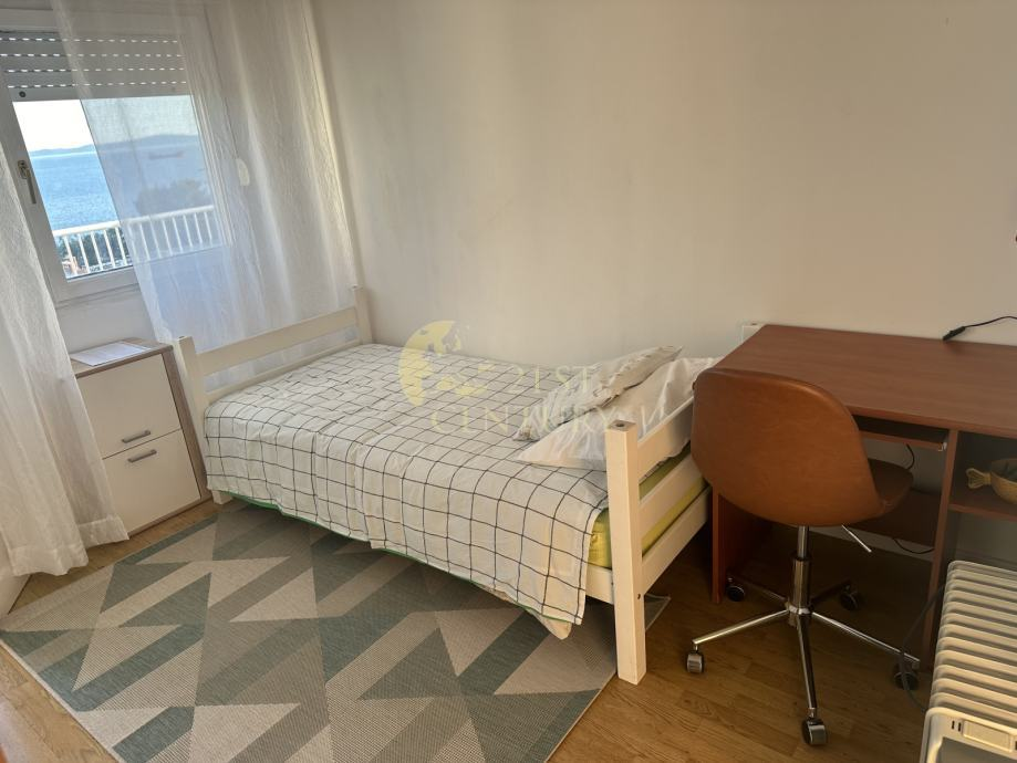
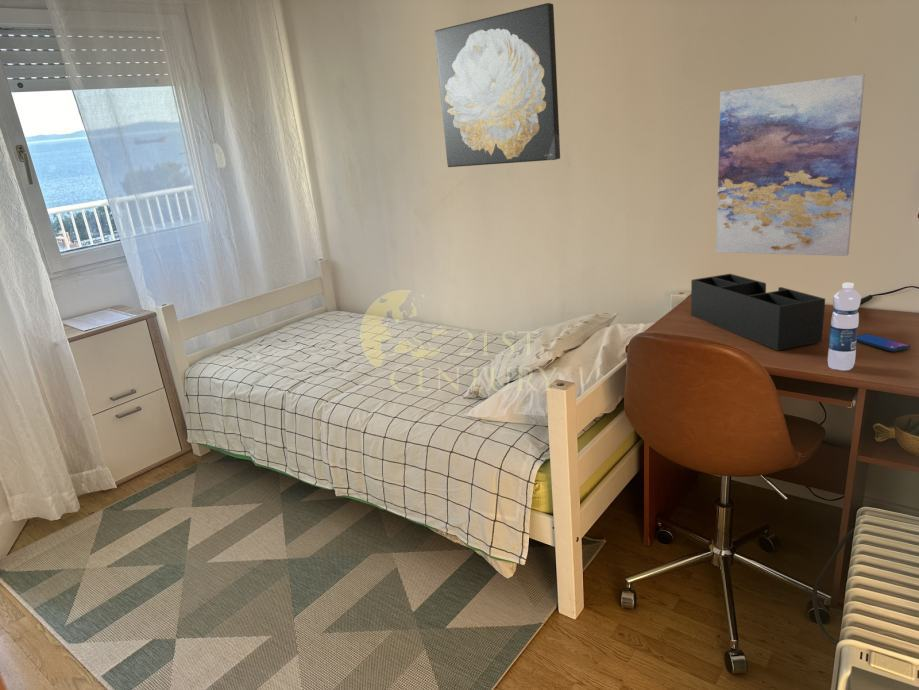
+ desk organizer [690,273,826,351]
+ smartphone [857,333,911,352]
+ wall art [715,73,866,257]
+ wall art [434,2,561,168]
+ water bottle [827,282,862,371]
